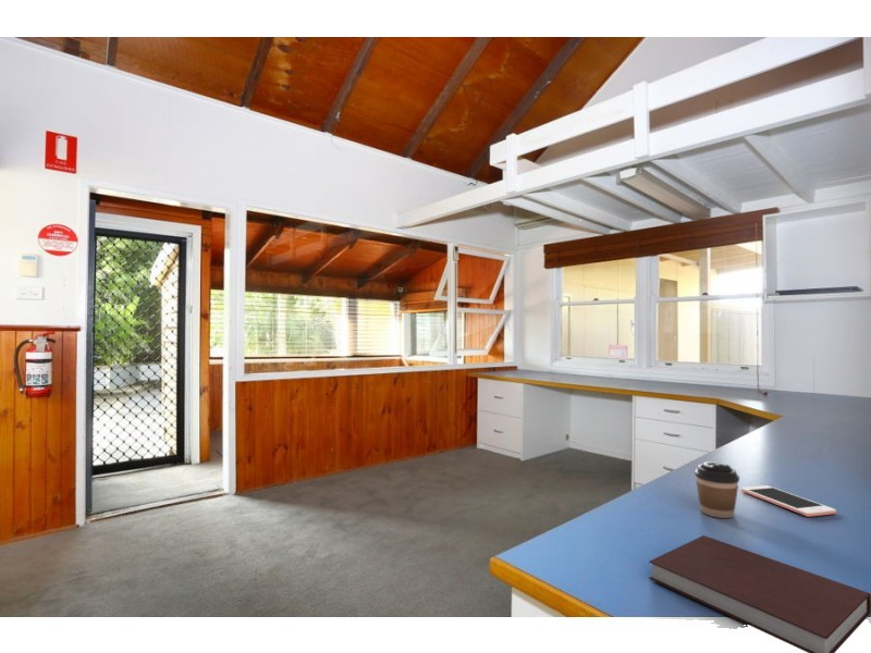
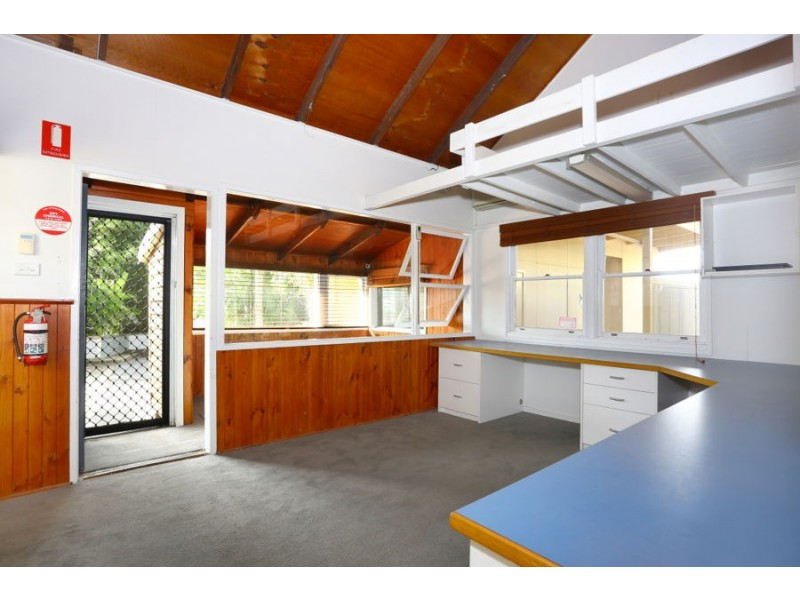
- cell phone [740,484,837,518]
- notebook [648,534,871,653]
- coffee cup [694,460,740,519]
